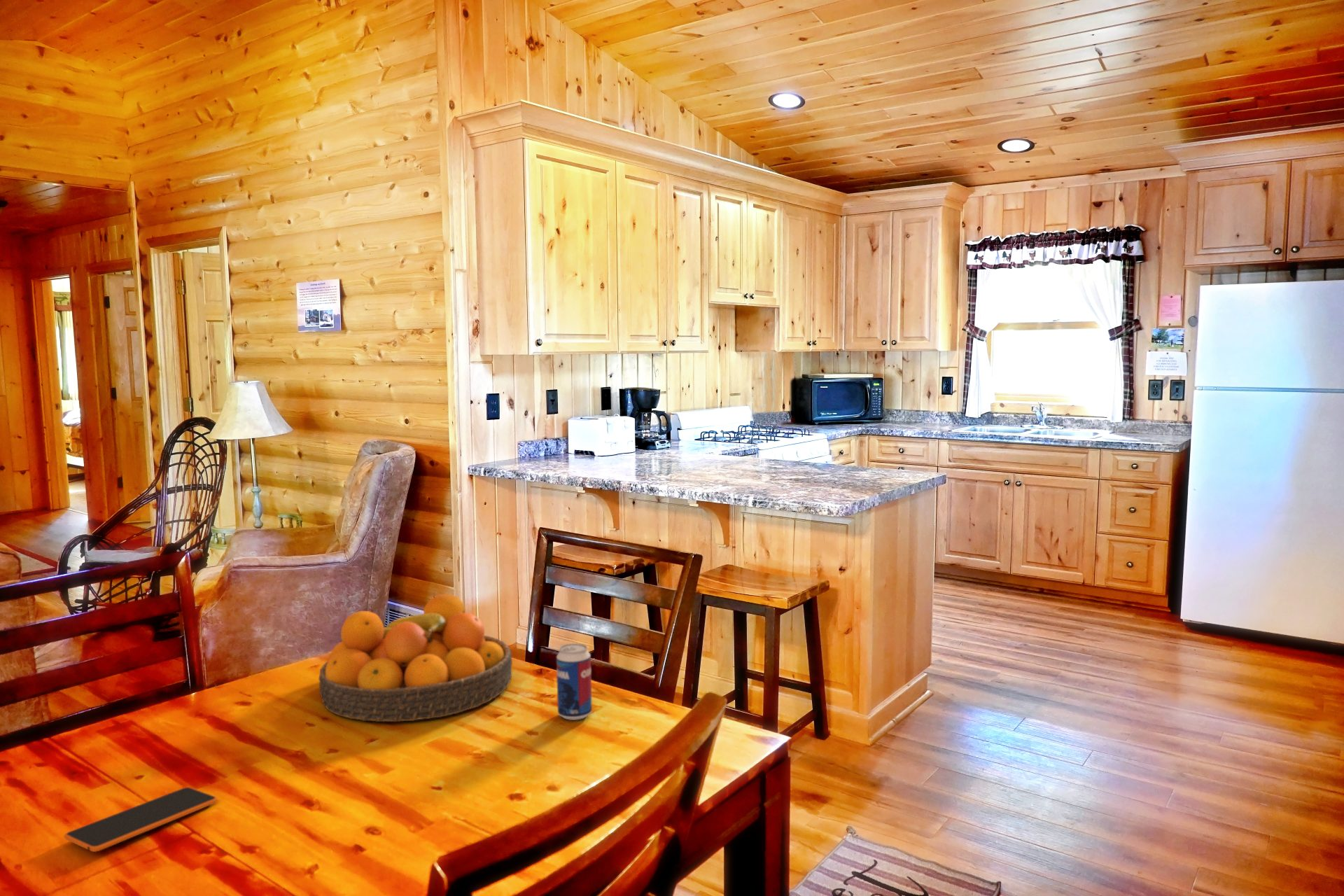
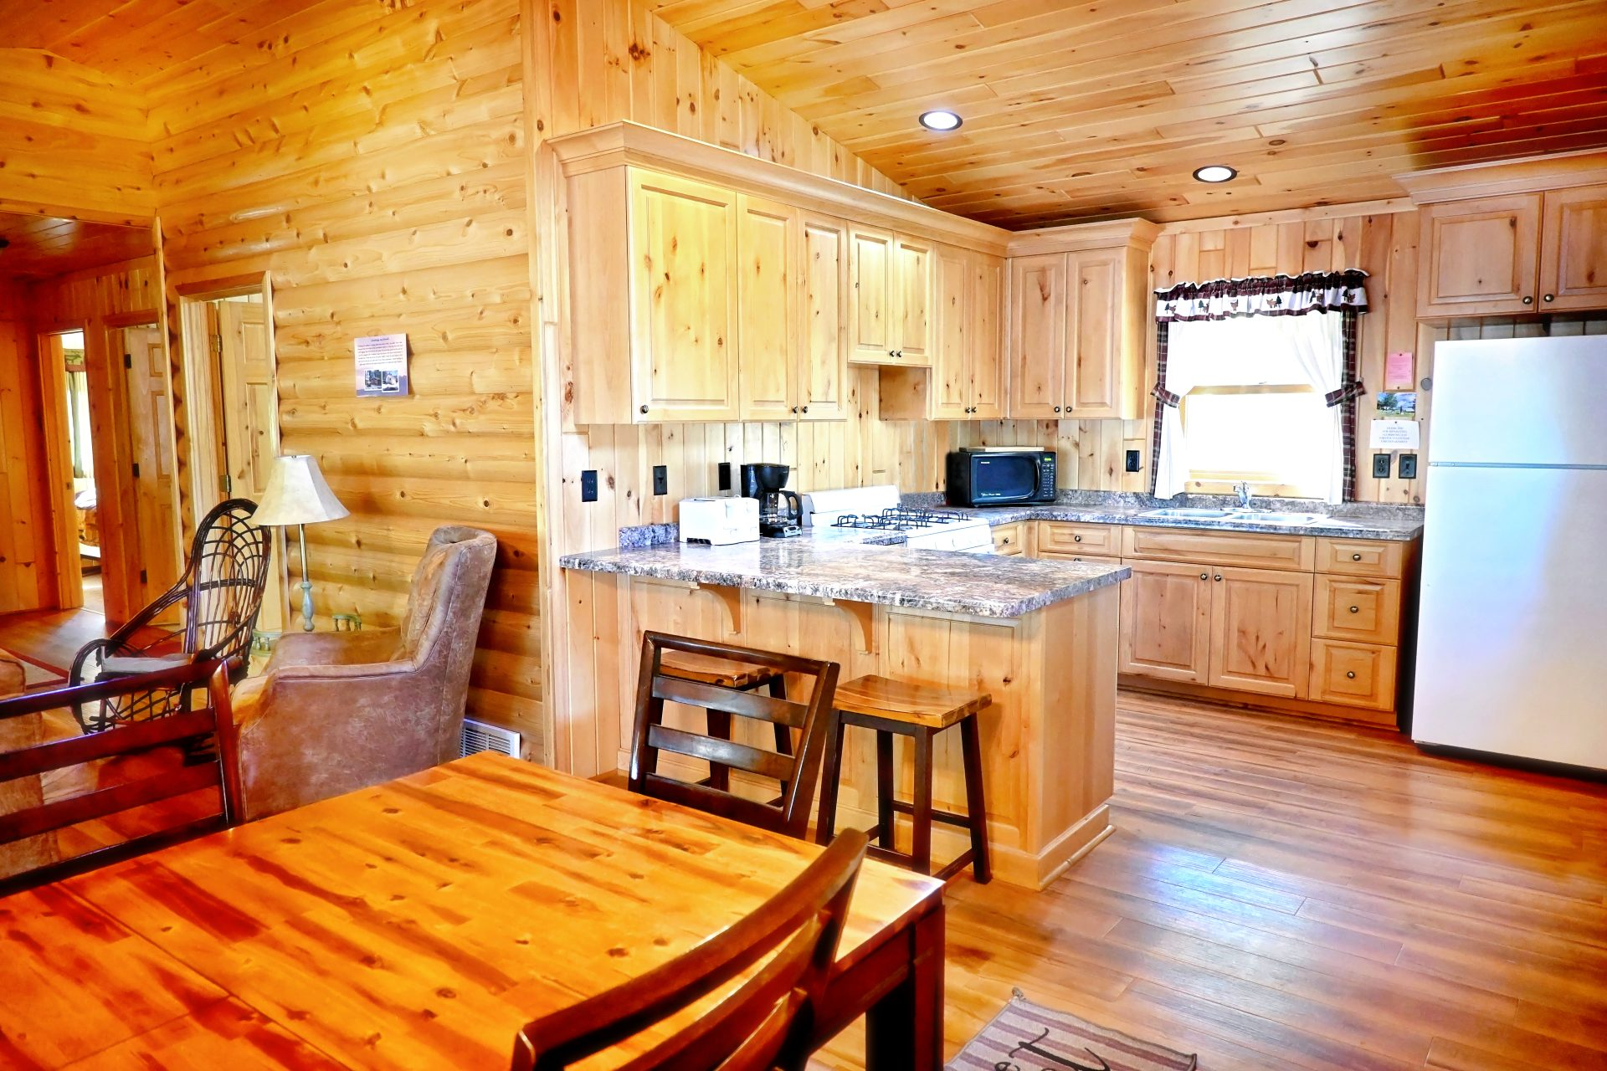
- fruit bowl [318,594,513,722]
- smartphone [63,787,218,853]
- beverage can [556,643,593,721]
